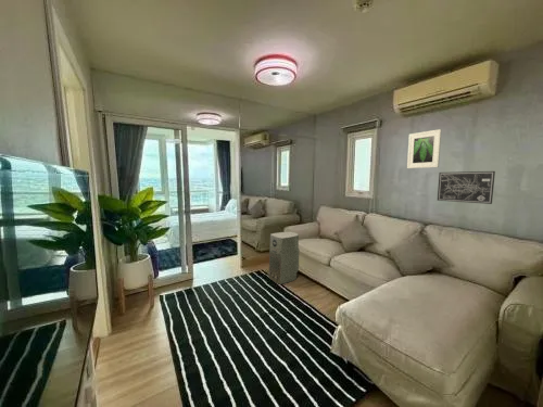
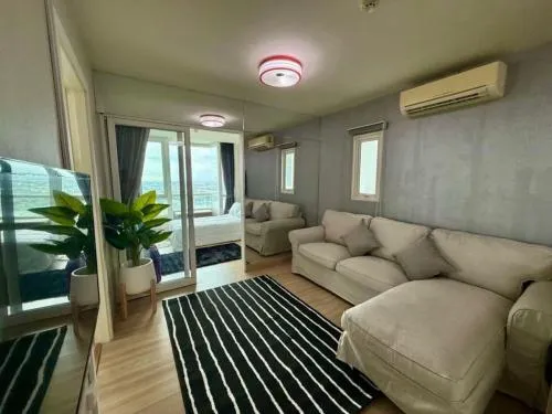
- air purifier [267,231,300,285]
- wall art [437,170,496,205]
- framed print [406,128,442,169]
